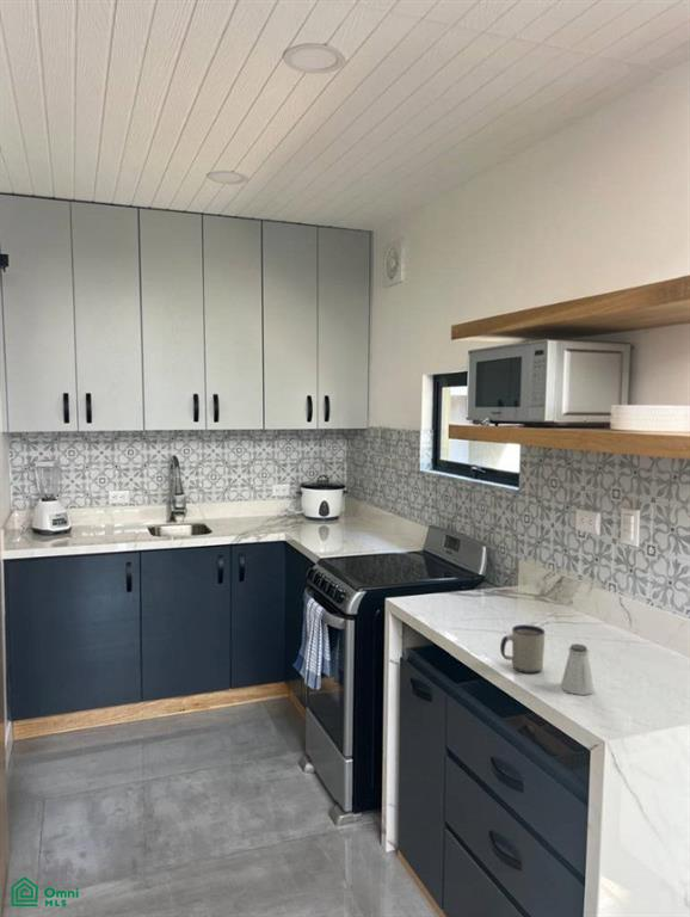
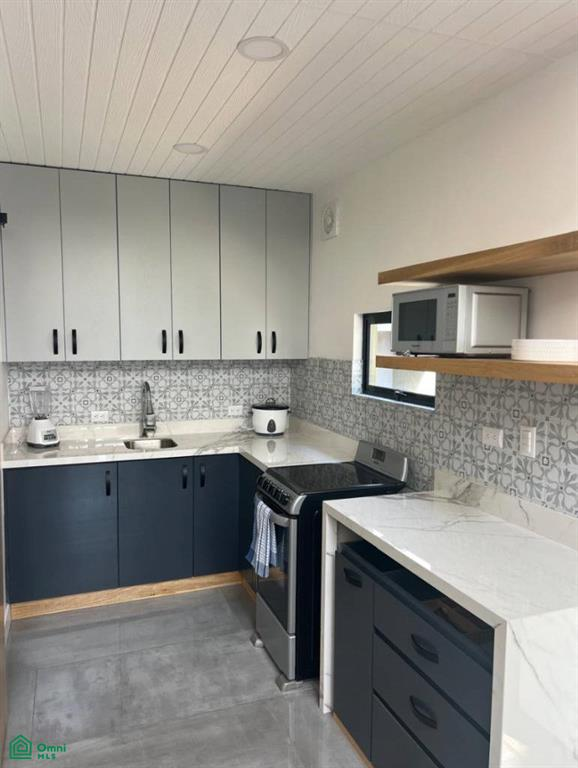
- mug [499,623,546,675]
- saltshaker [560,642,594,696]
